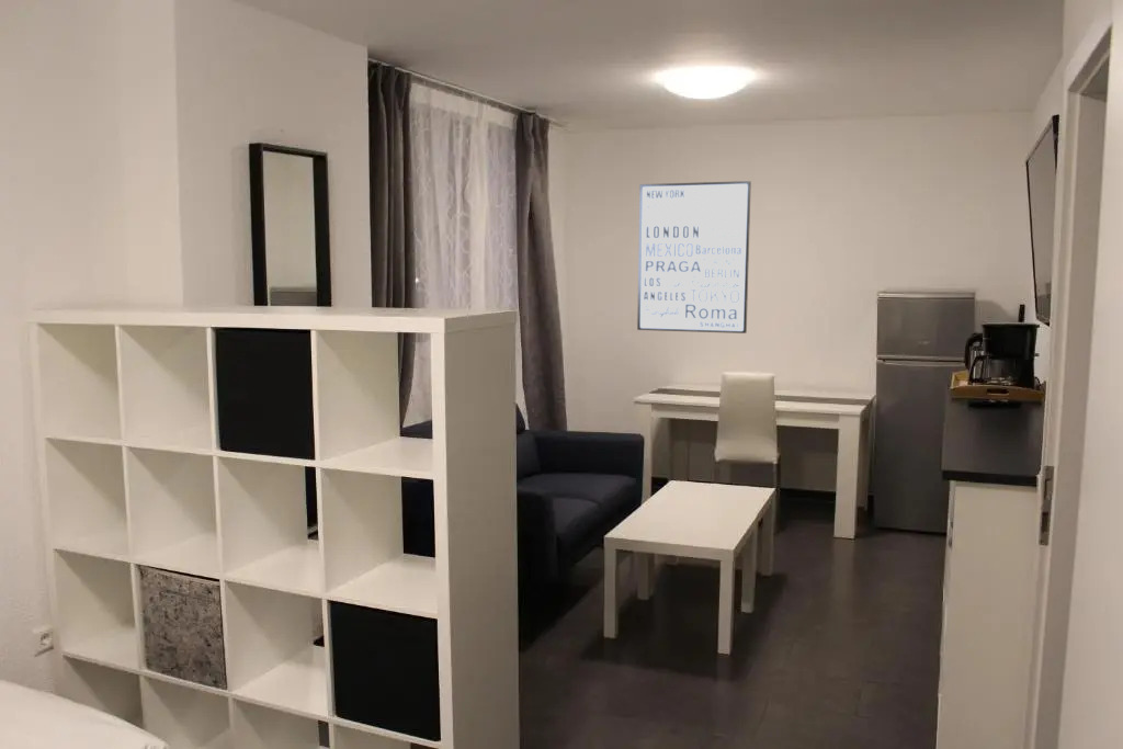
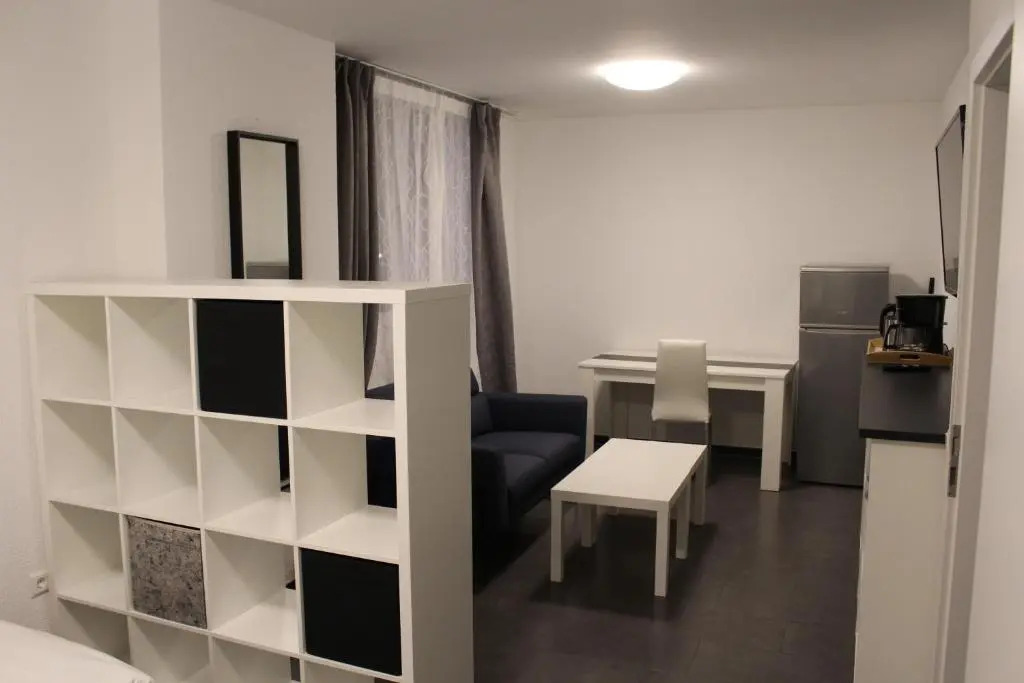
- wall art [636,180,752,334]
